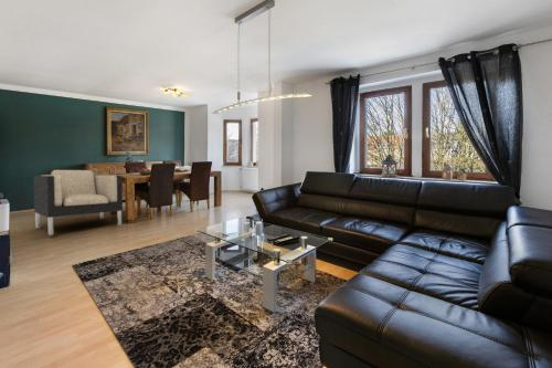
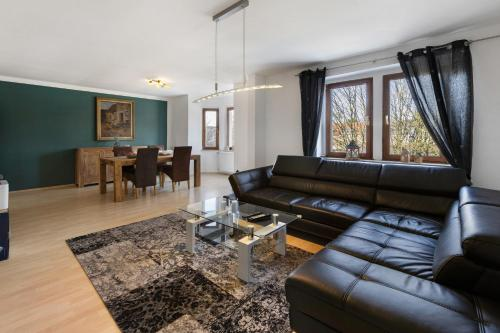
- armchair [32,169,124,236]
